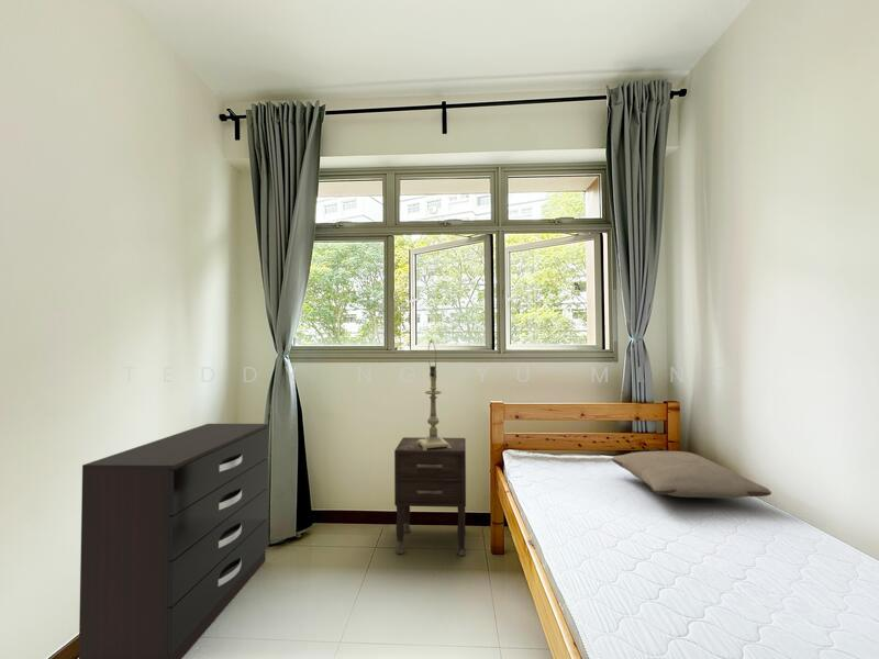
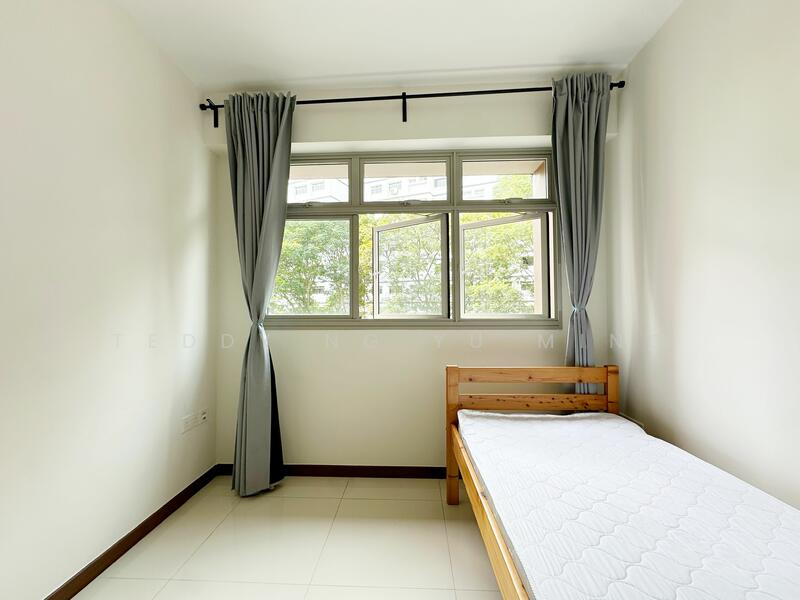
- table lamp [416,337,452,450]
- nightstand [393,436,467,557]
- dresser [78,423,270,659]
- pillow [611,450,772,500]
